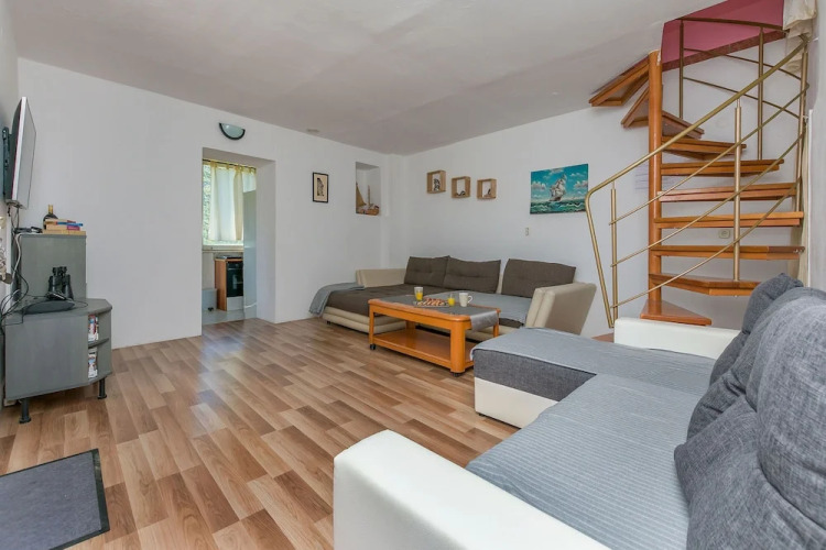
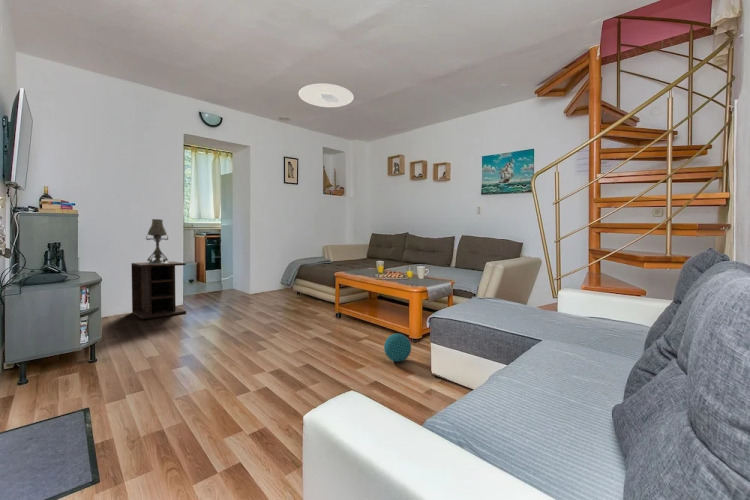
+ table lamp [145,218,169,264]
+ decorative ball [383,333,412,363]
+ ceiling light [298,83,355,108]
+ nightstand [130,261,187,320]
